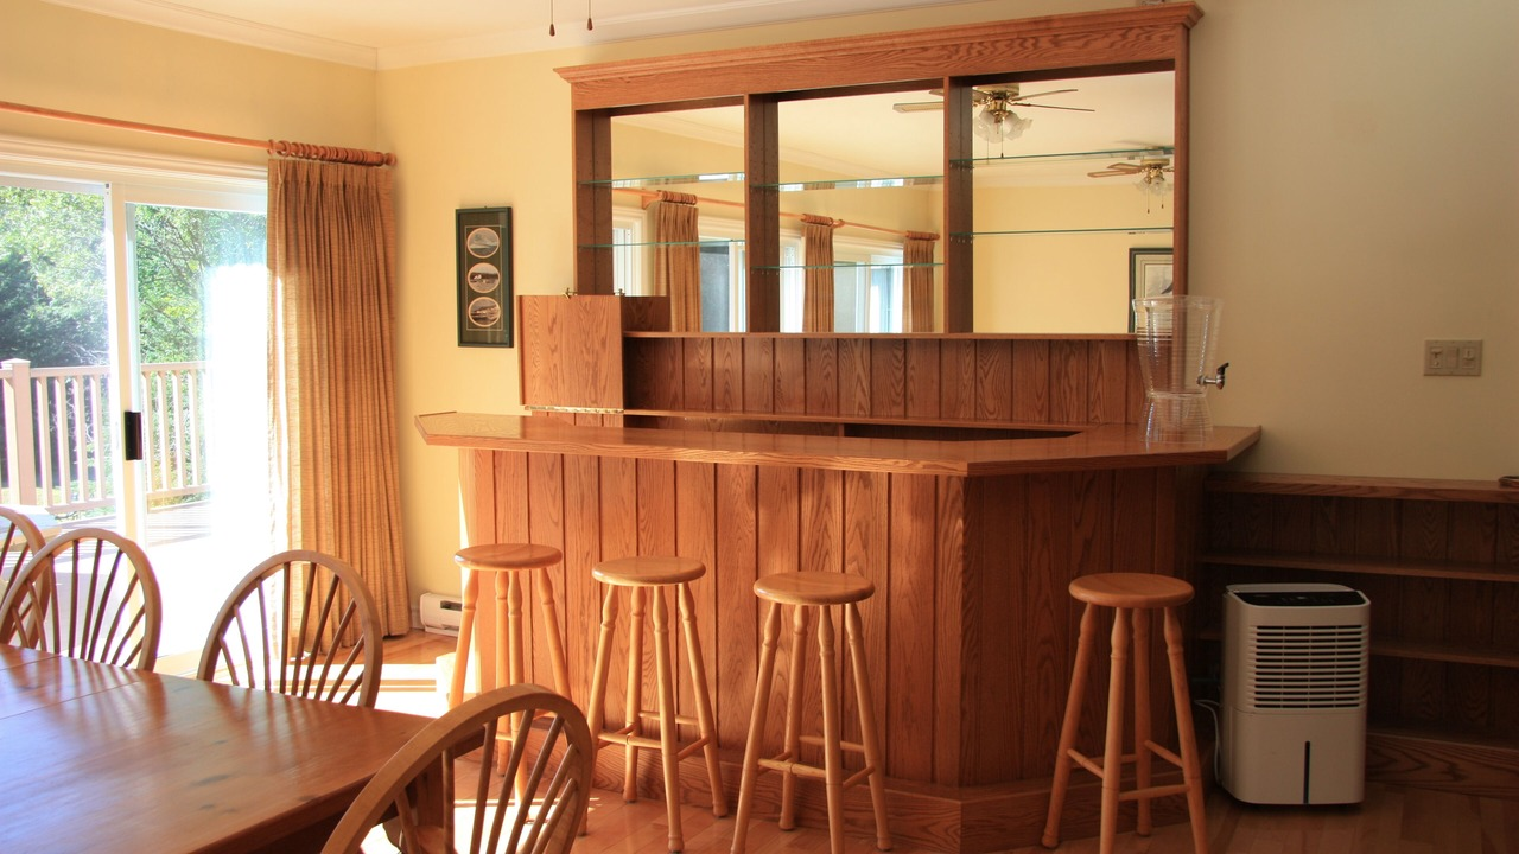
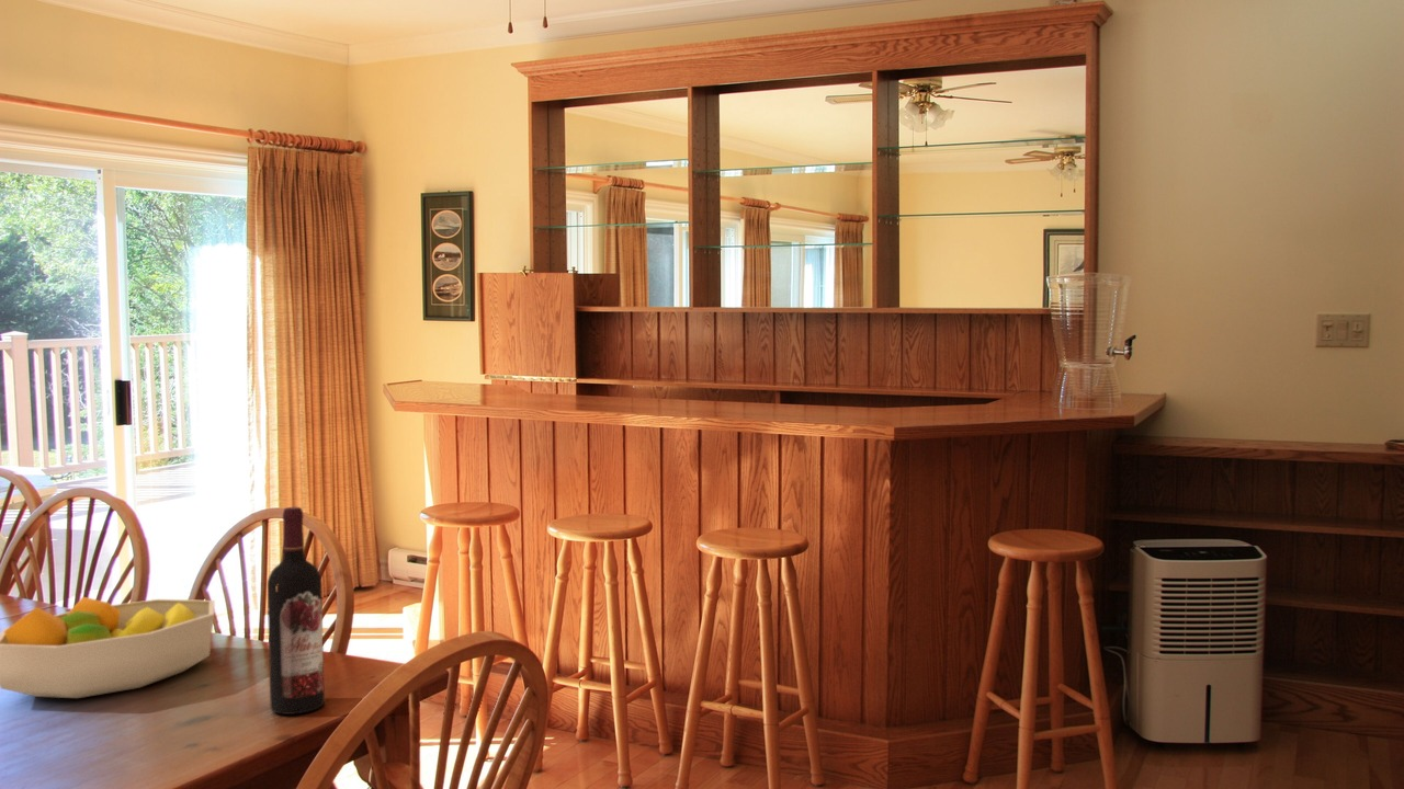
+ wine bottle [267,506,326,716]
+ fruit bowl [0,596,216,699]
